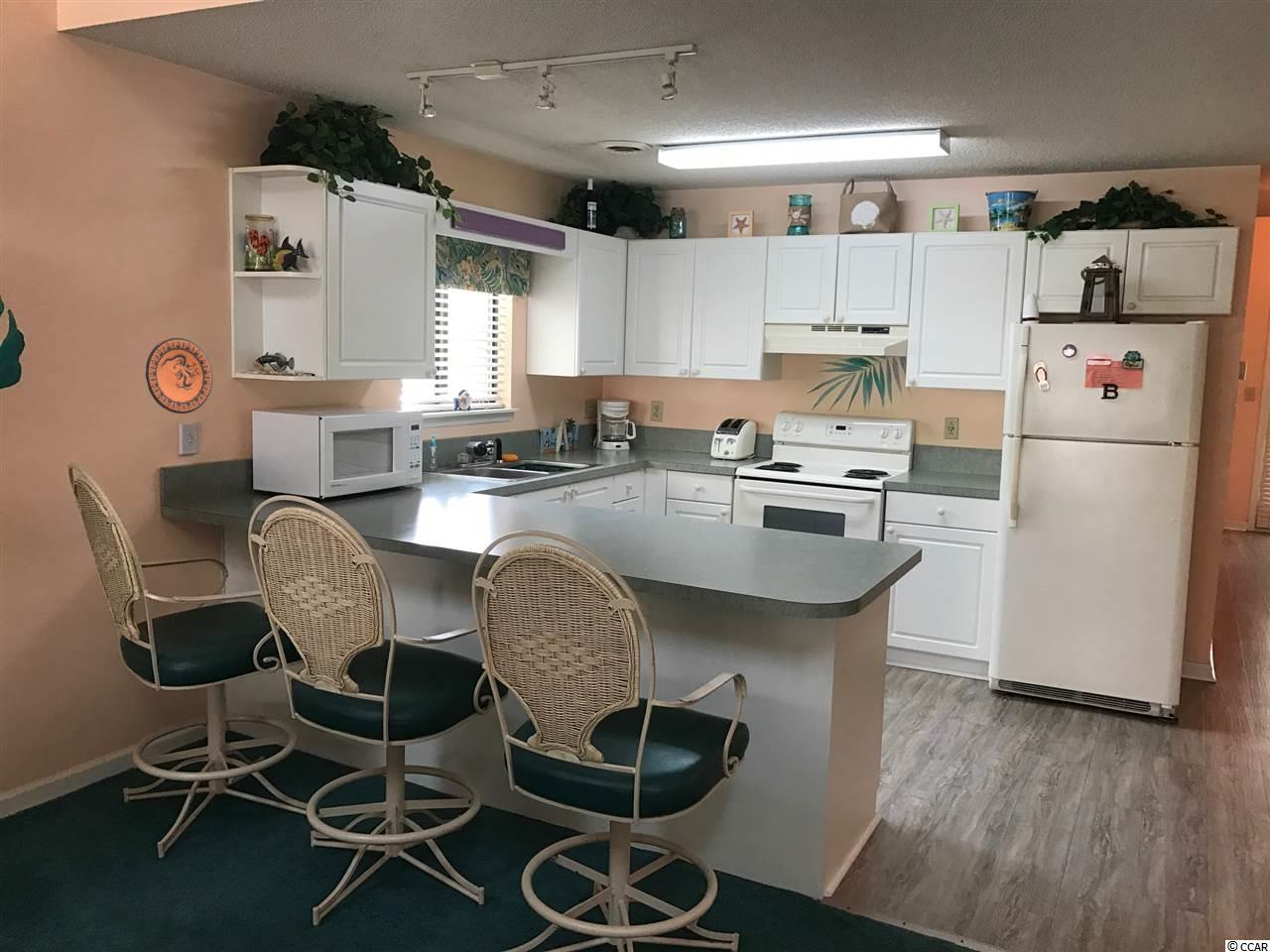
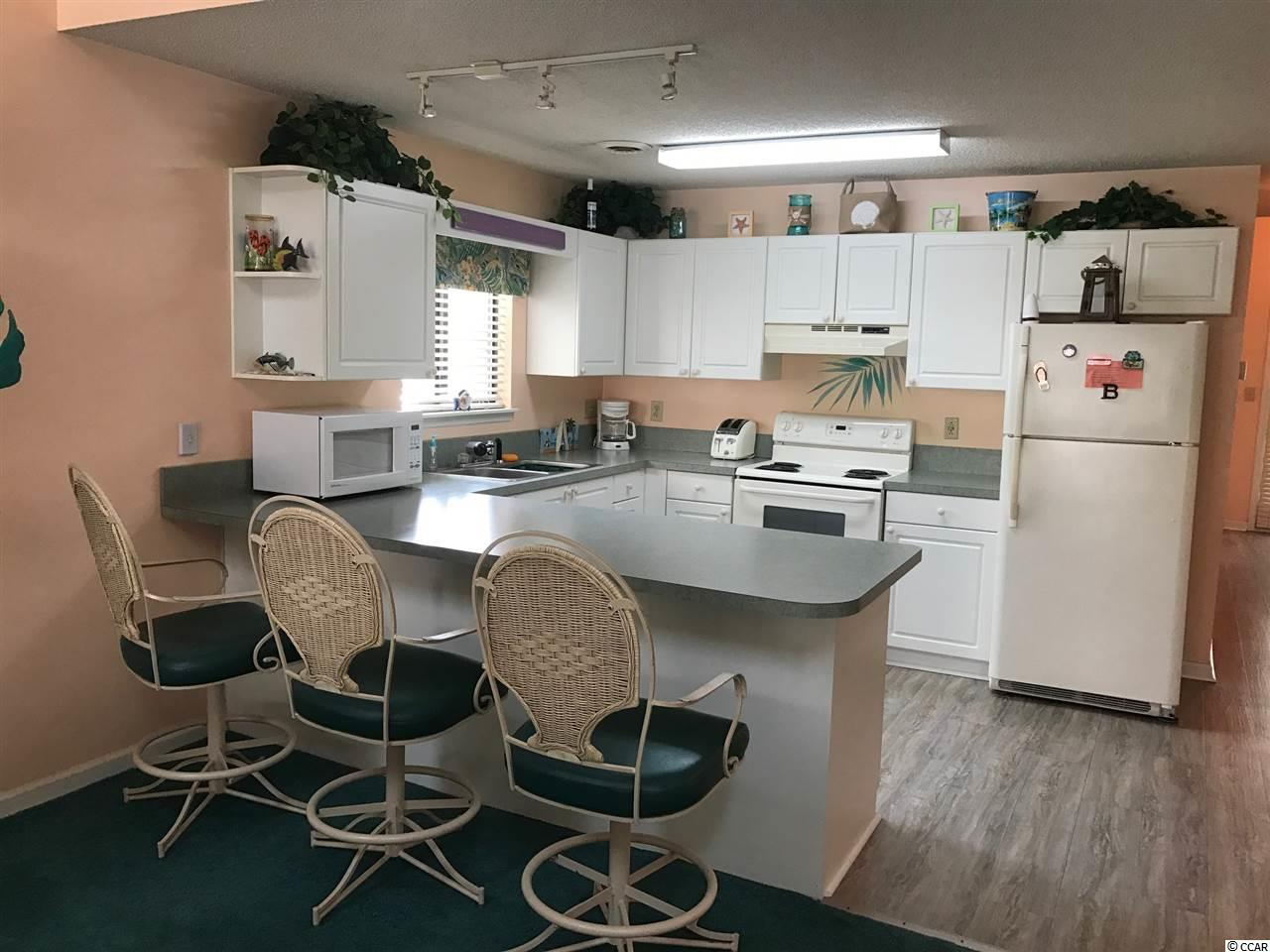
- decorative plate [145,337,213,415]
